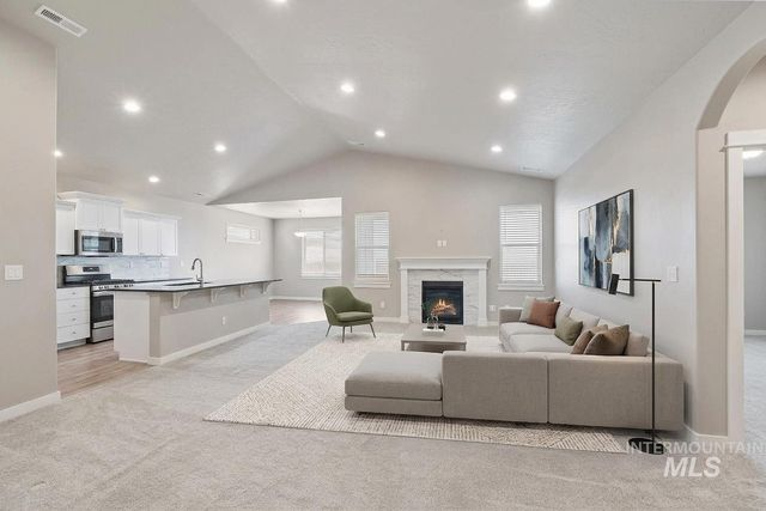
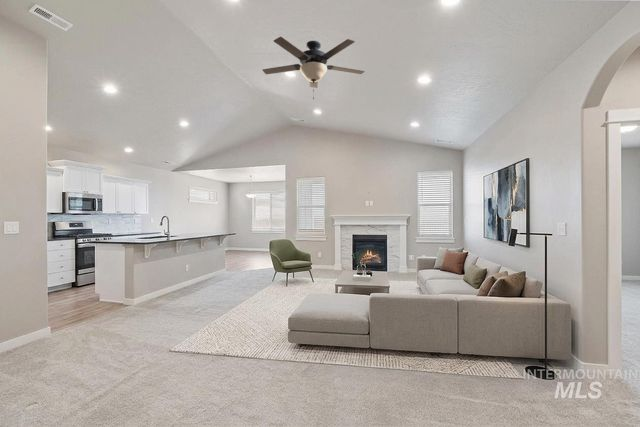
+ ceiling fan [261,36,365,100]
